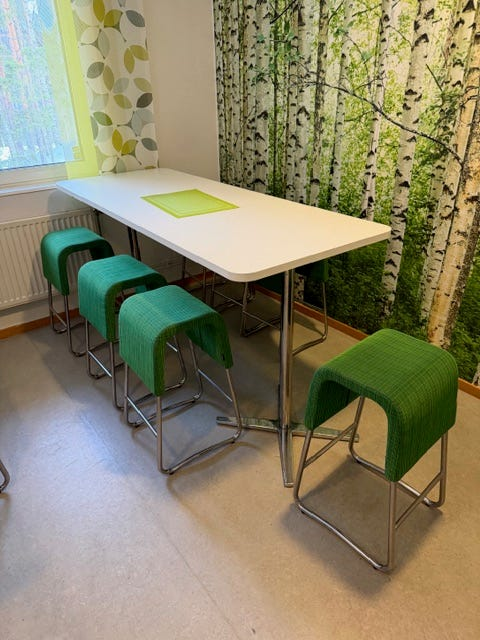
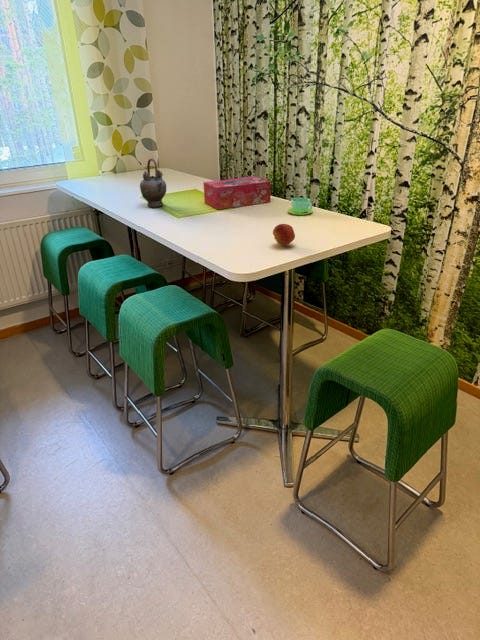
+ cup [287,197,314,216]
+ fruit [272,223,296,247]
+ tissue box [203,175,272,210]
+ teapot [139,157,167,208]
